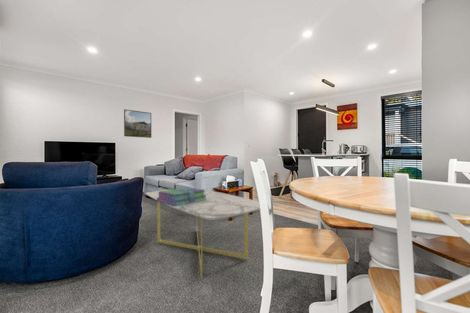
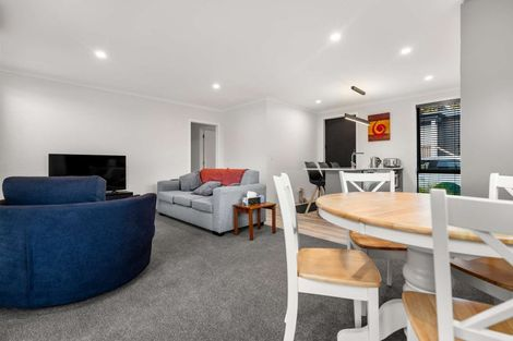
- coffee table [145,187,261,280]
- stack of books [156,186,207,206]
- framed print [123,108,152,139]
